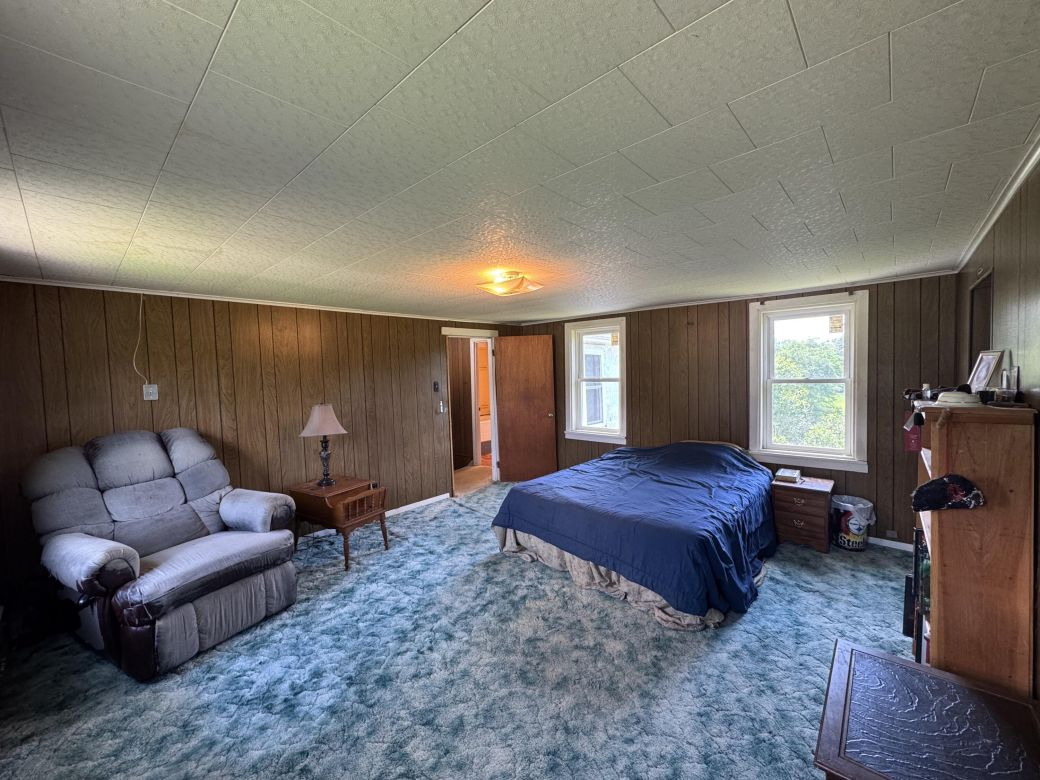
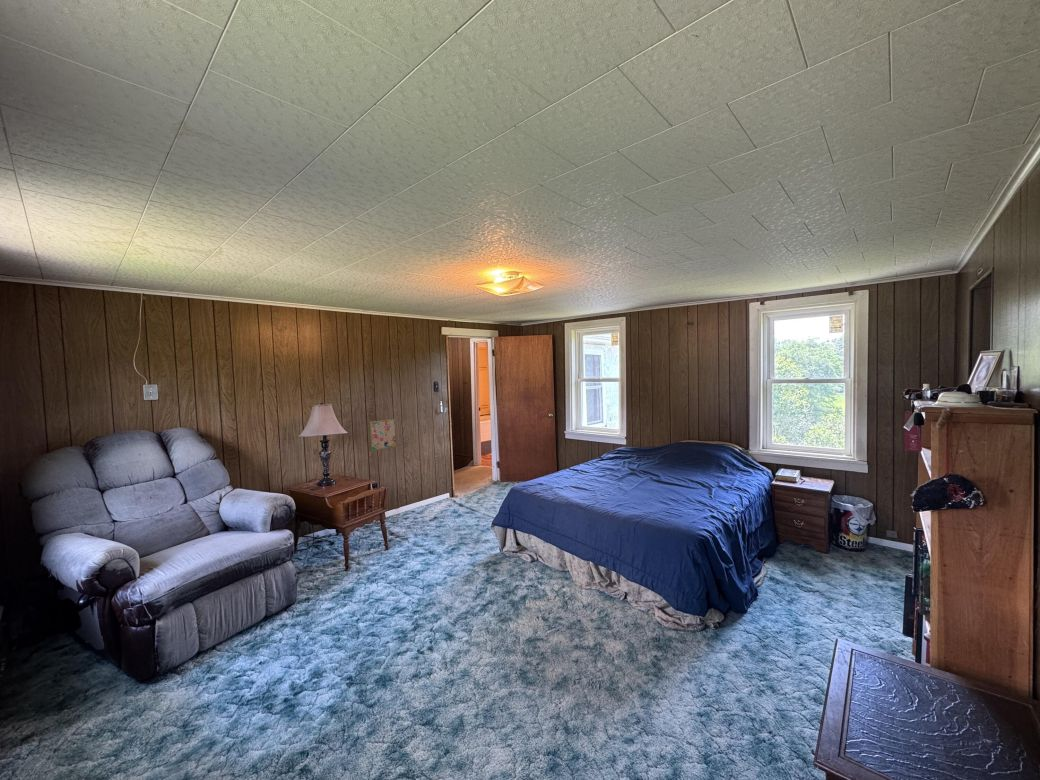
+ wall art [367,418,398,452]
